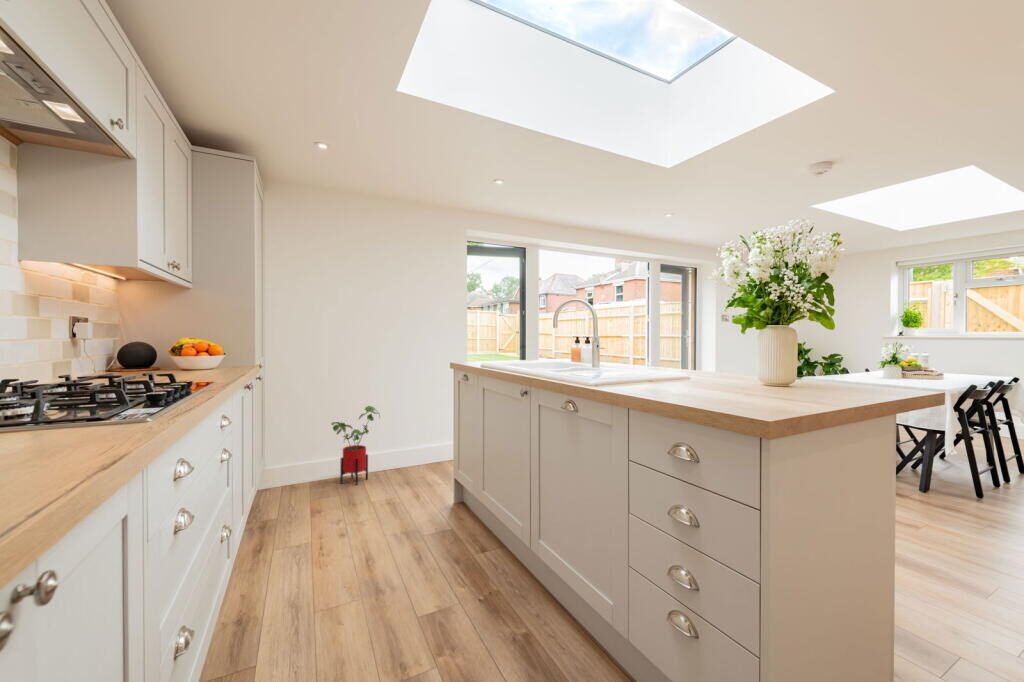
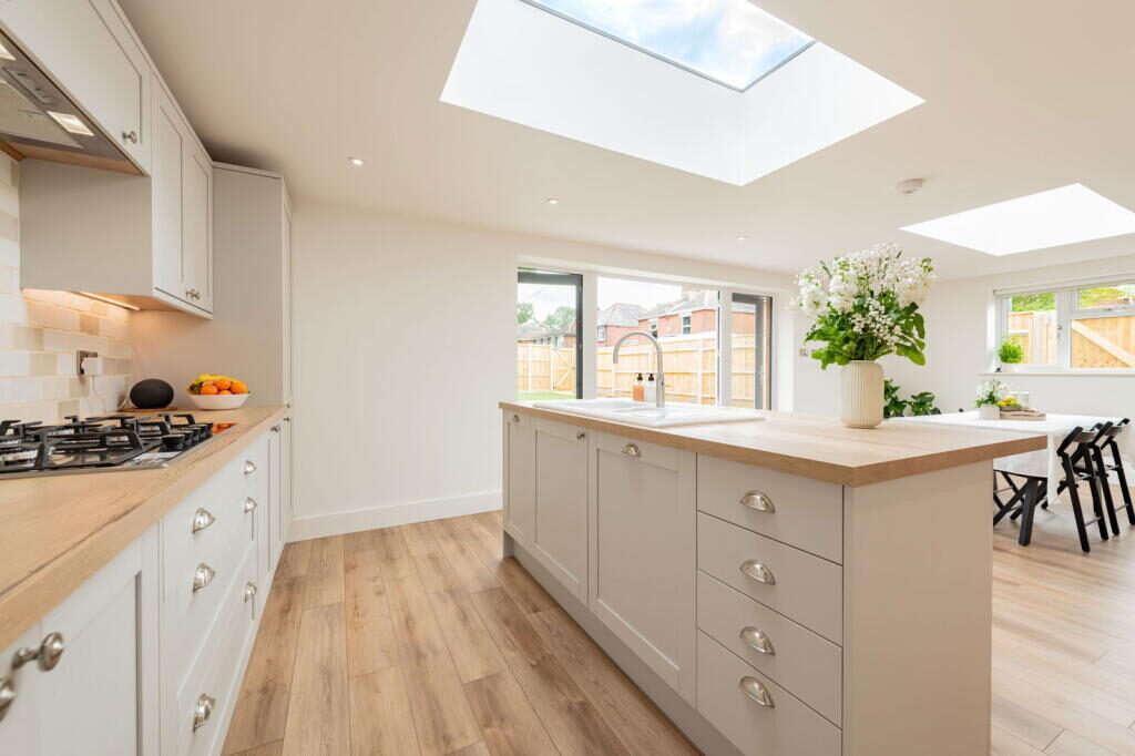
- house plant [330,405,381,486]
